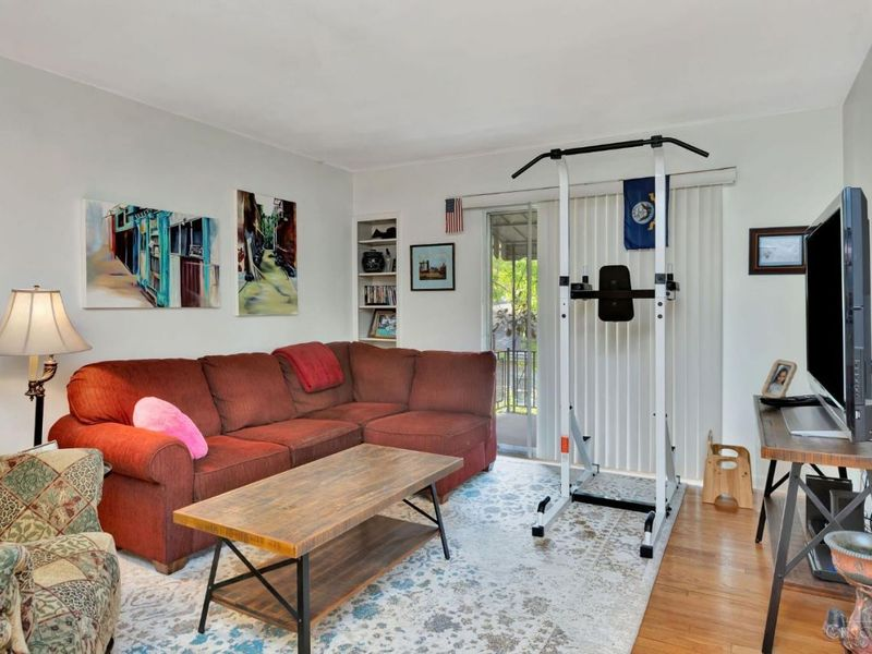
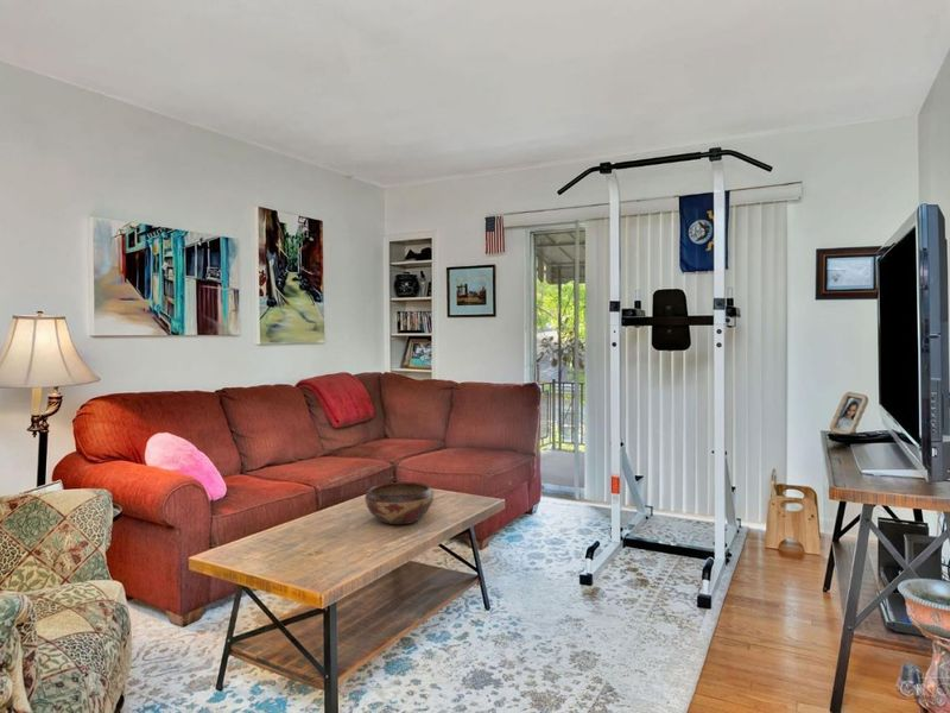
+ decorative bowl [363,481,435,525]
